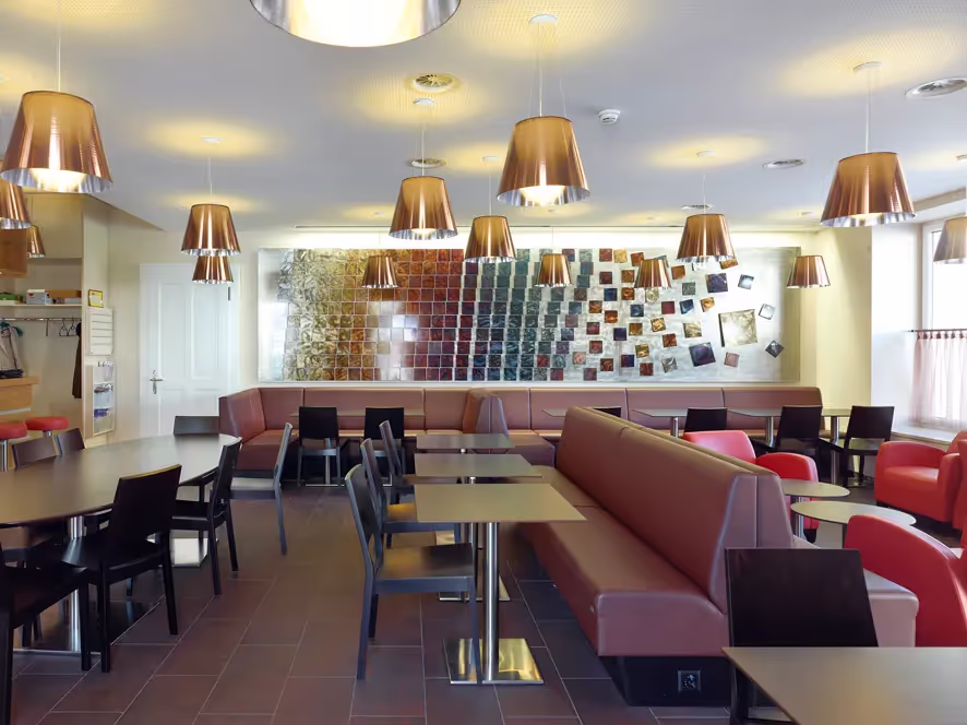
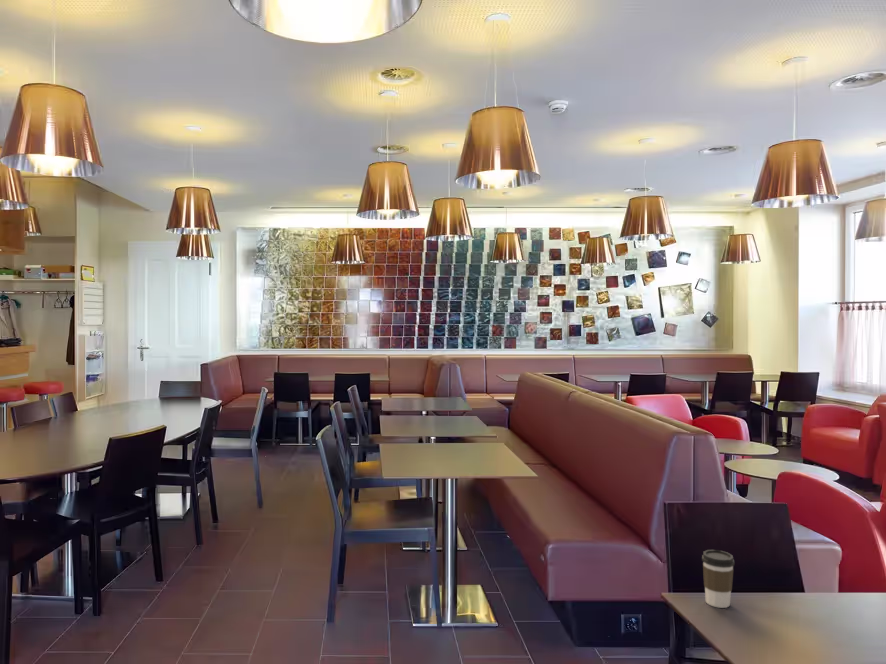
+ coffee cup [701,549,736,609]
